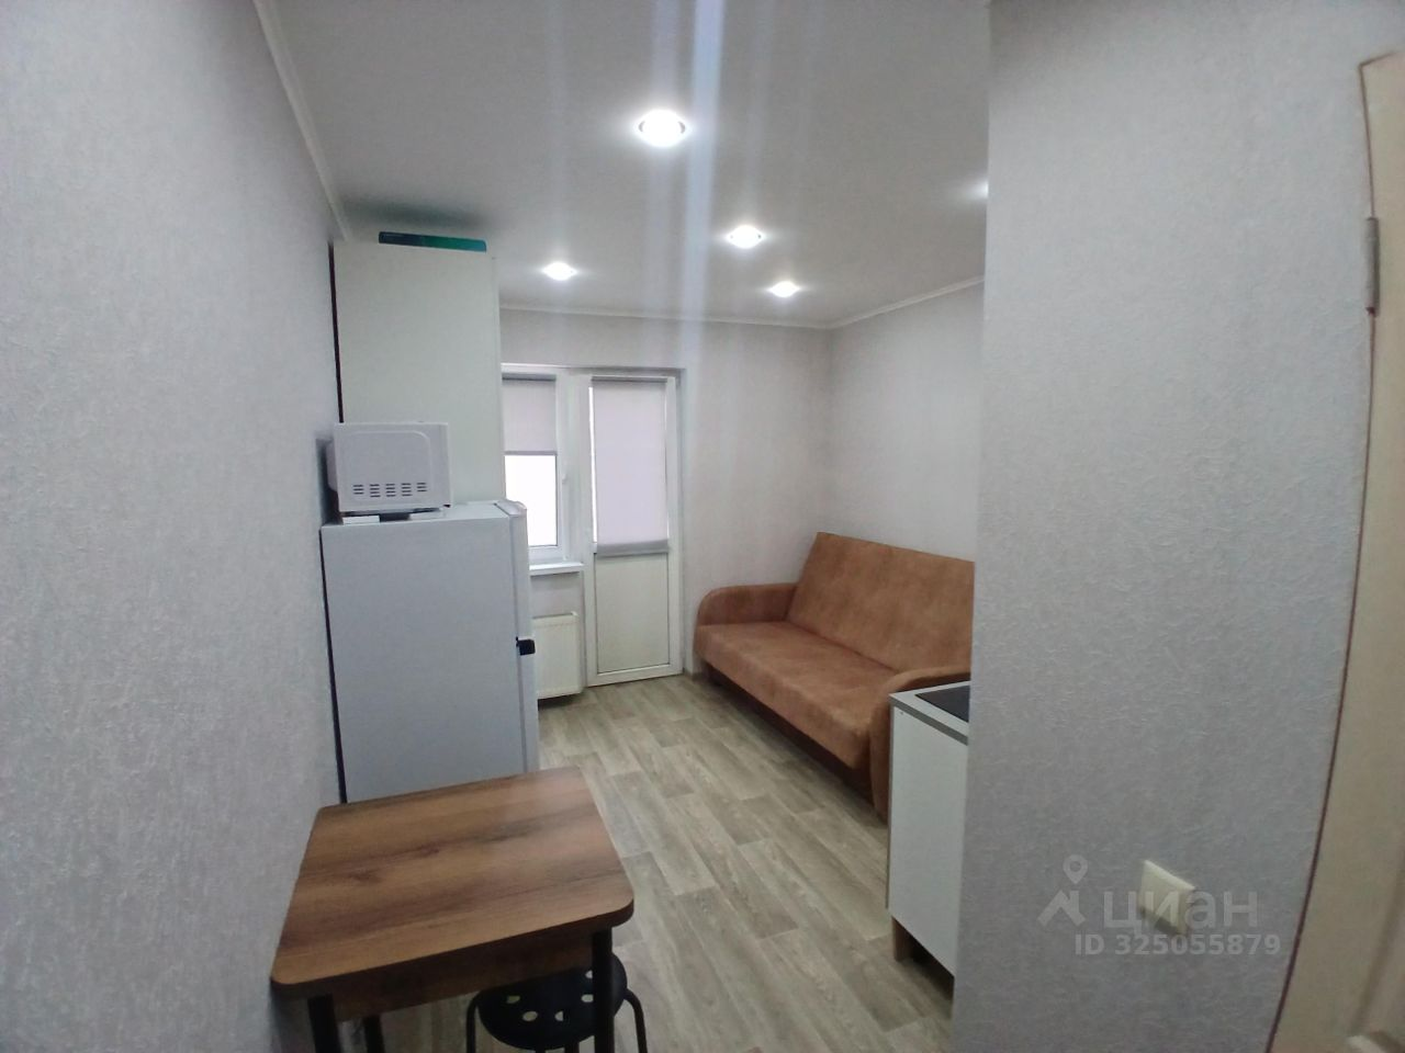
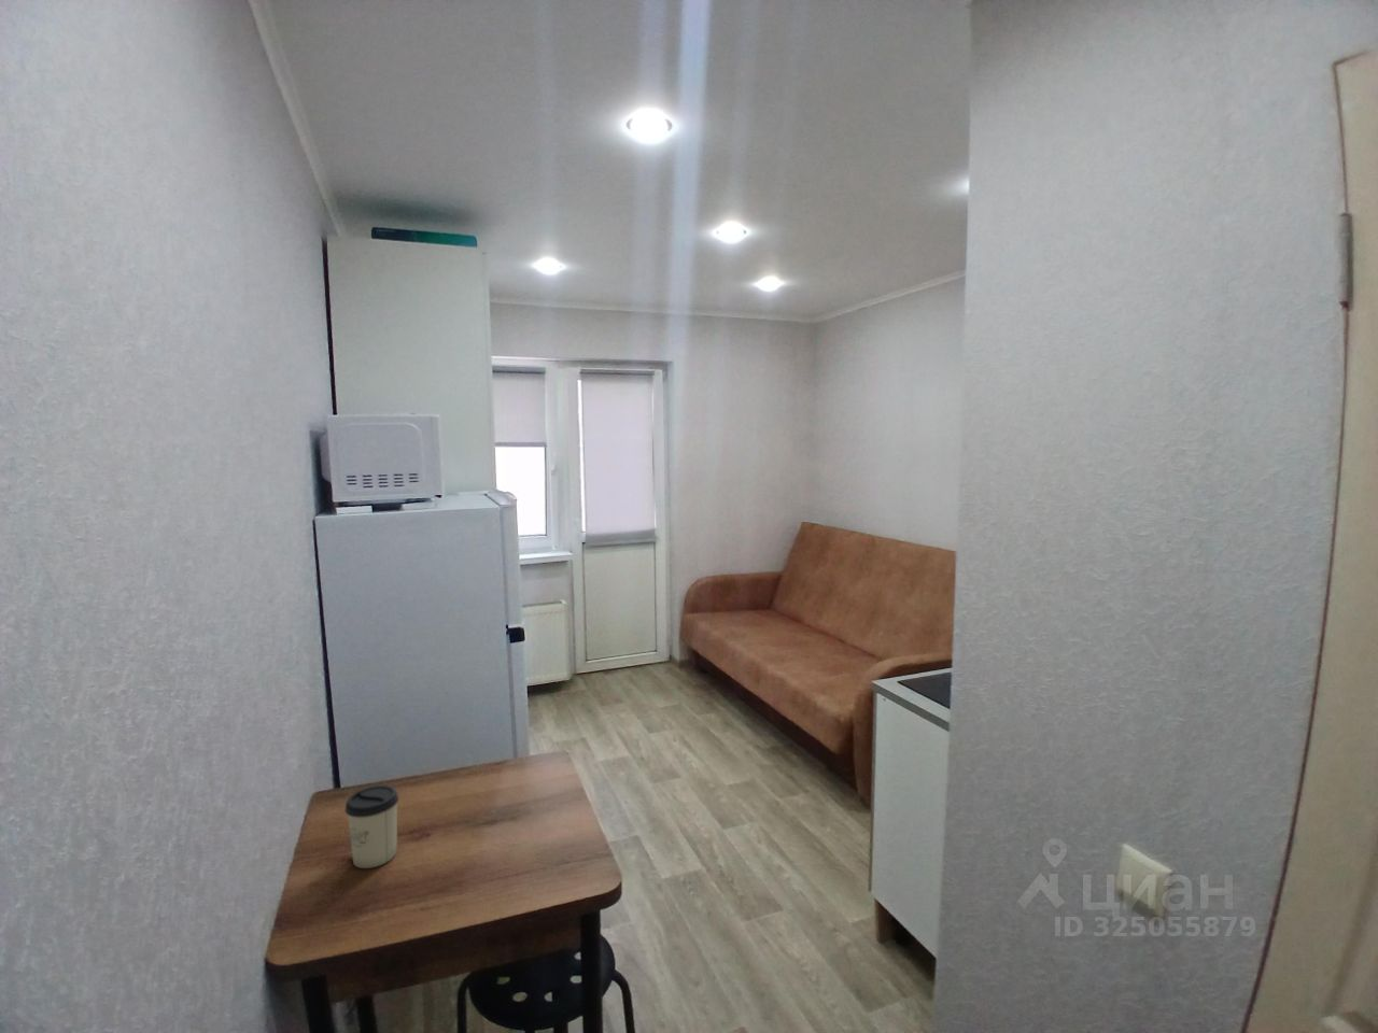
+ cup [344,785,399,869]
